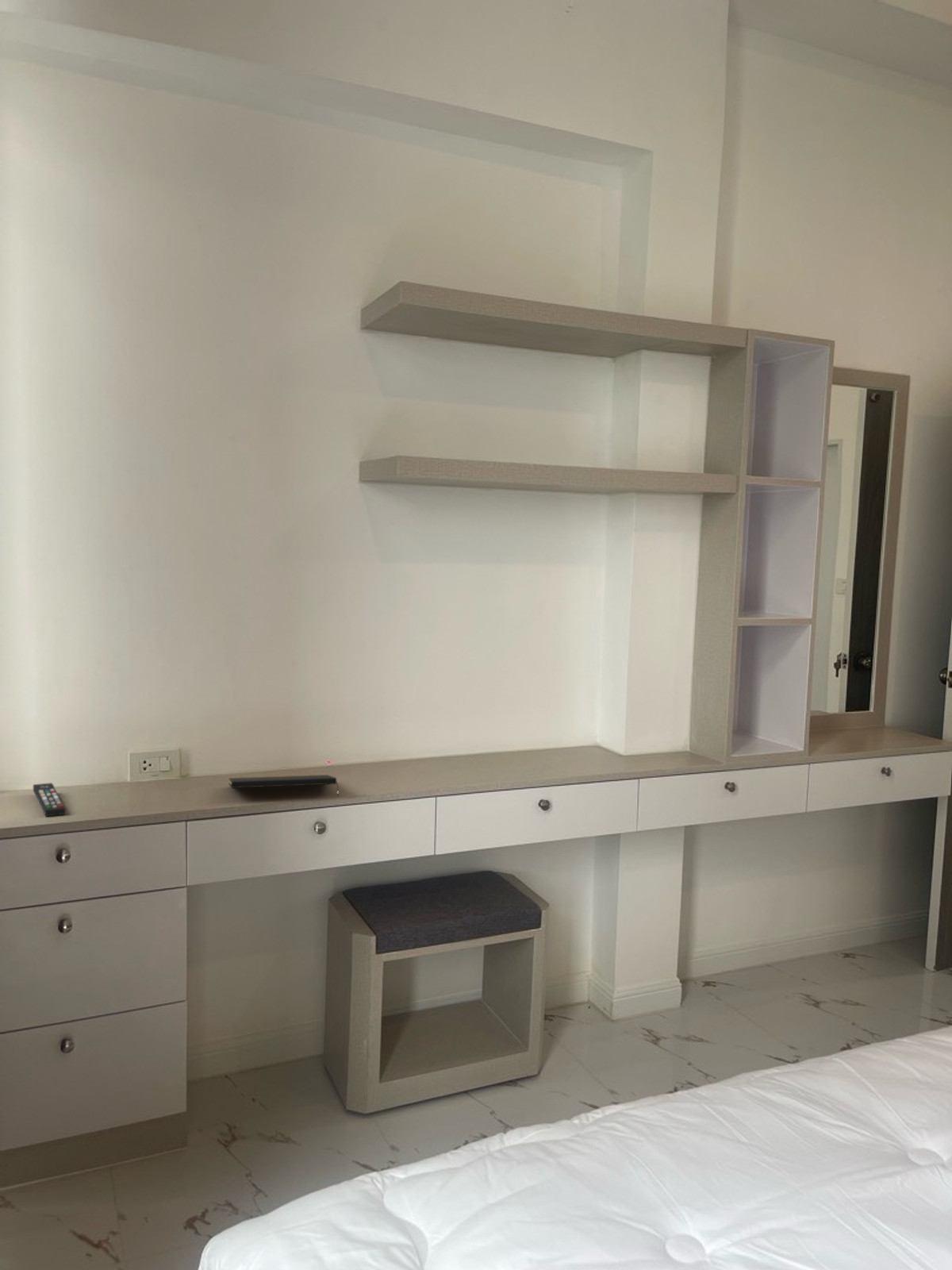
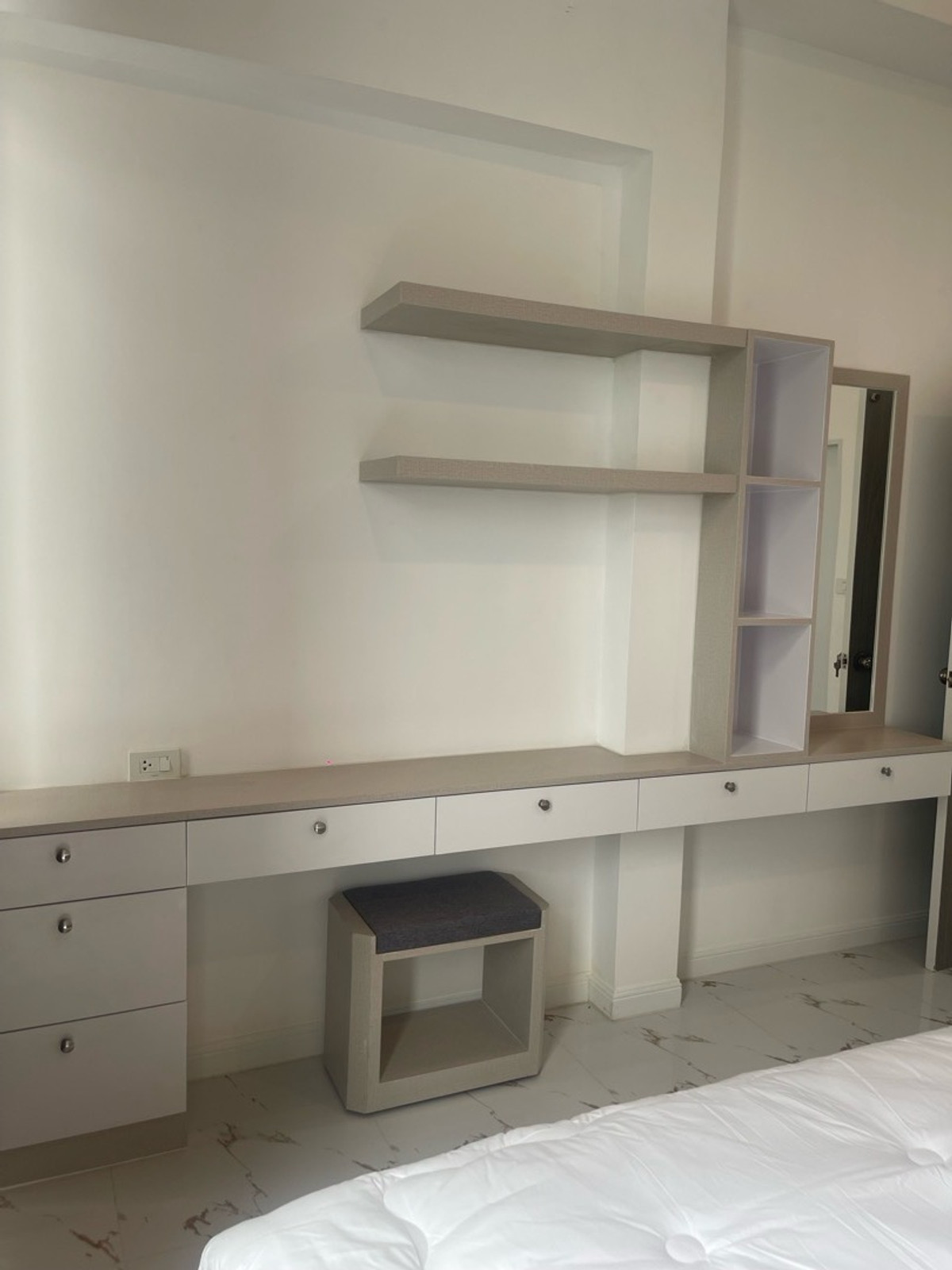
- notepad [228,774,340,798]
- remote control [33,782,67,817]
